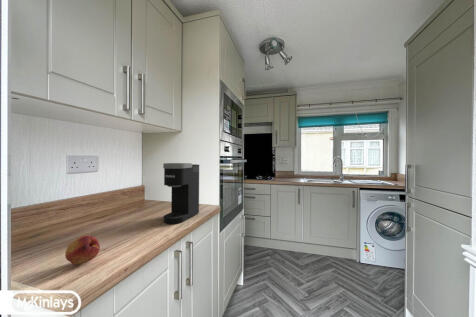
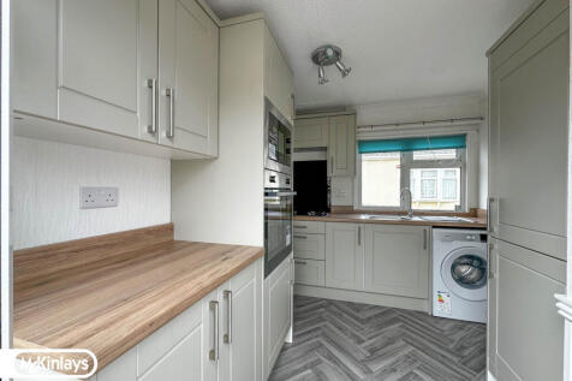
- coffee maker [162,162,200,225]
- fruit [64,234,101,265]
